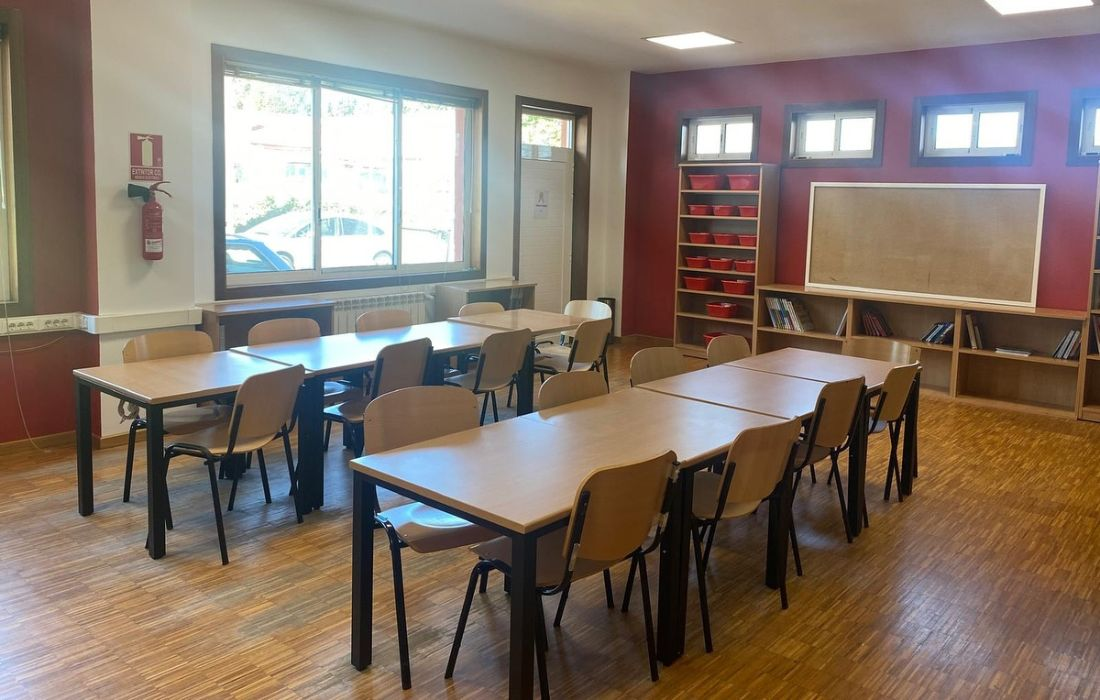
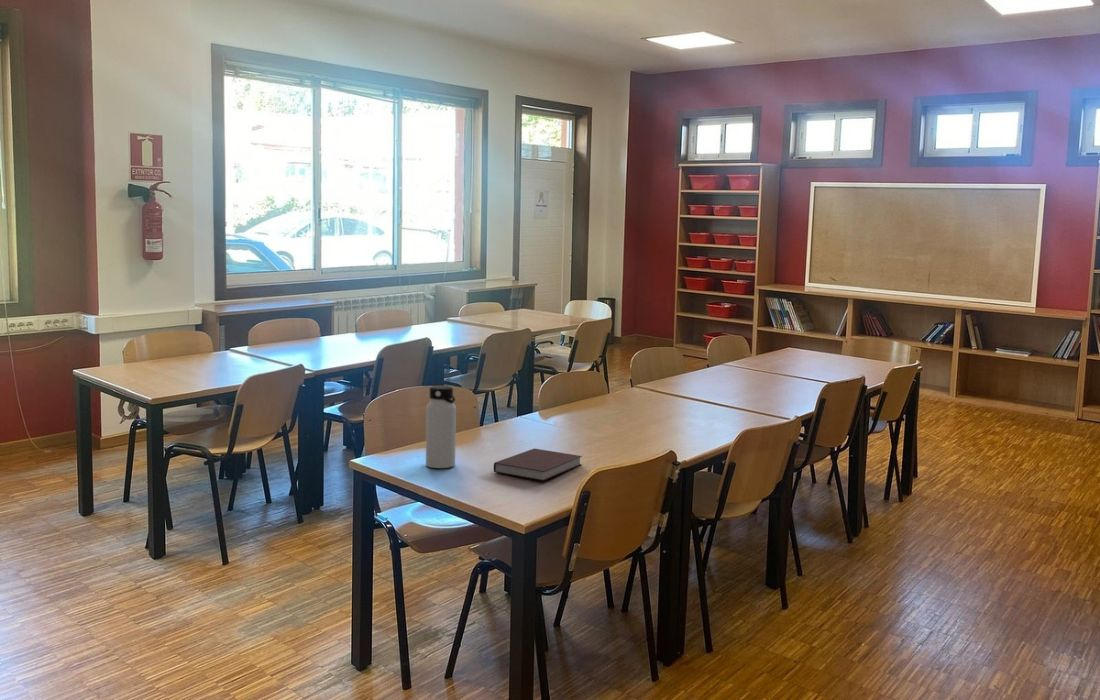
+ notebook [493,448,583,482]
+ water bottle [425,385,457,469]
